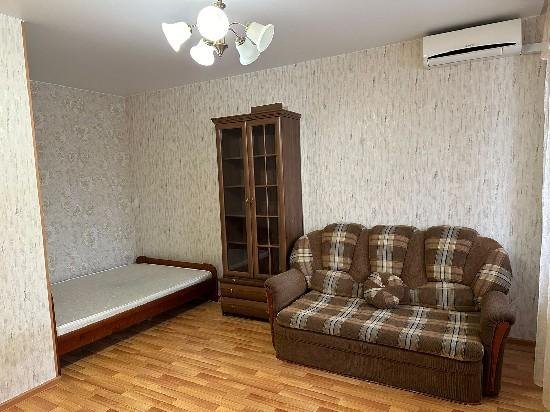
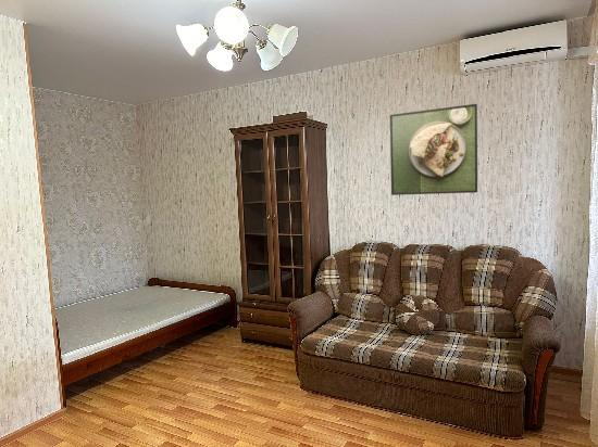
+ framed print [389,103,478,196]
